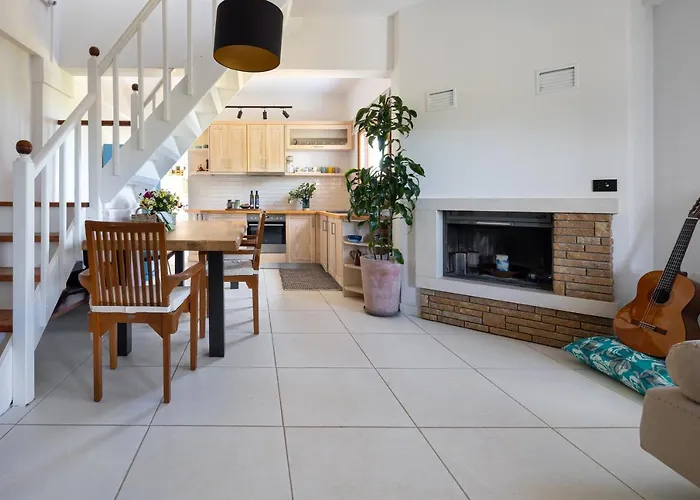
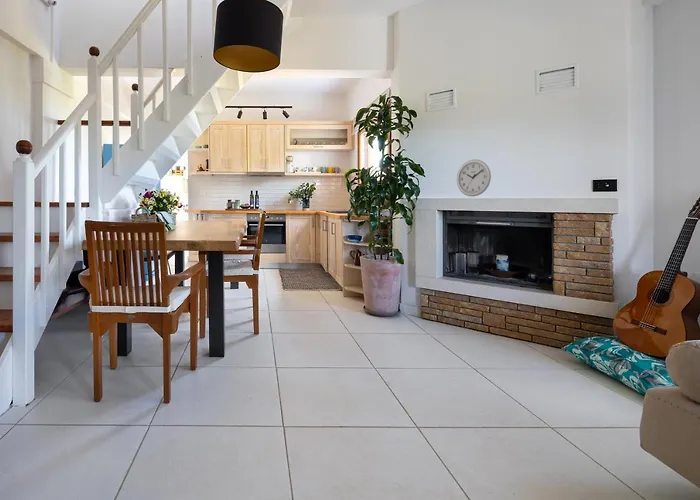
+ wall clock [456,159,492,197]
